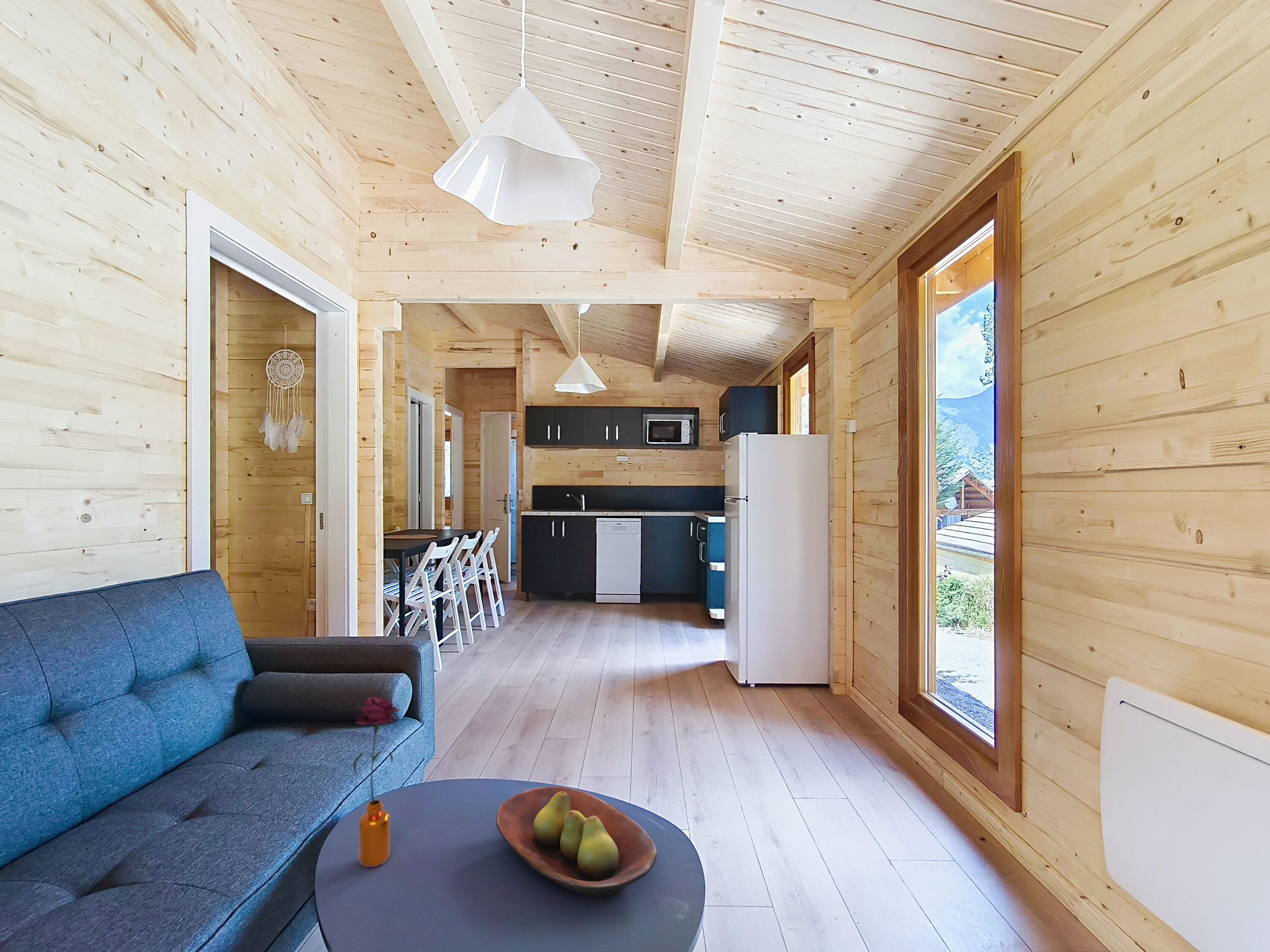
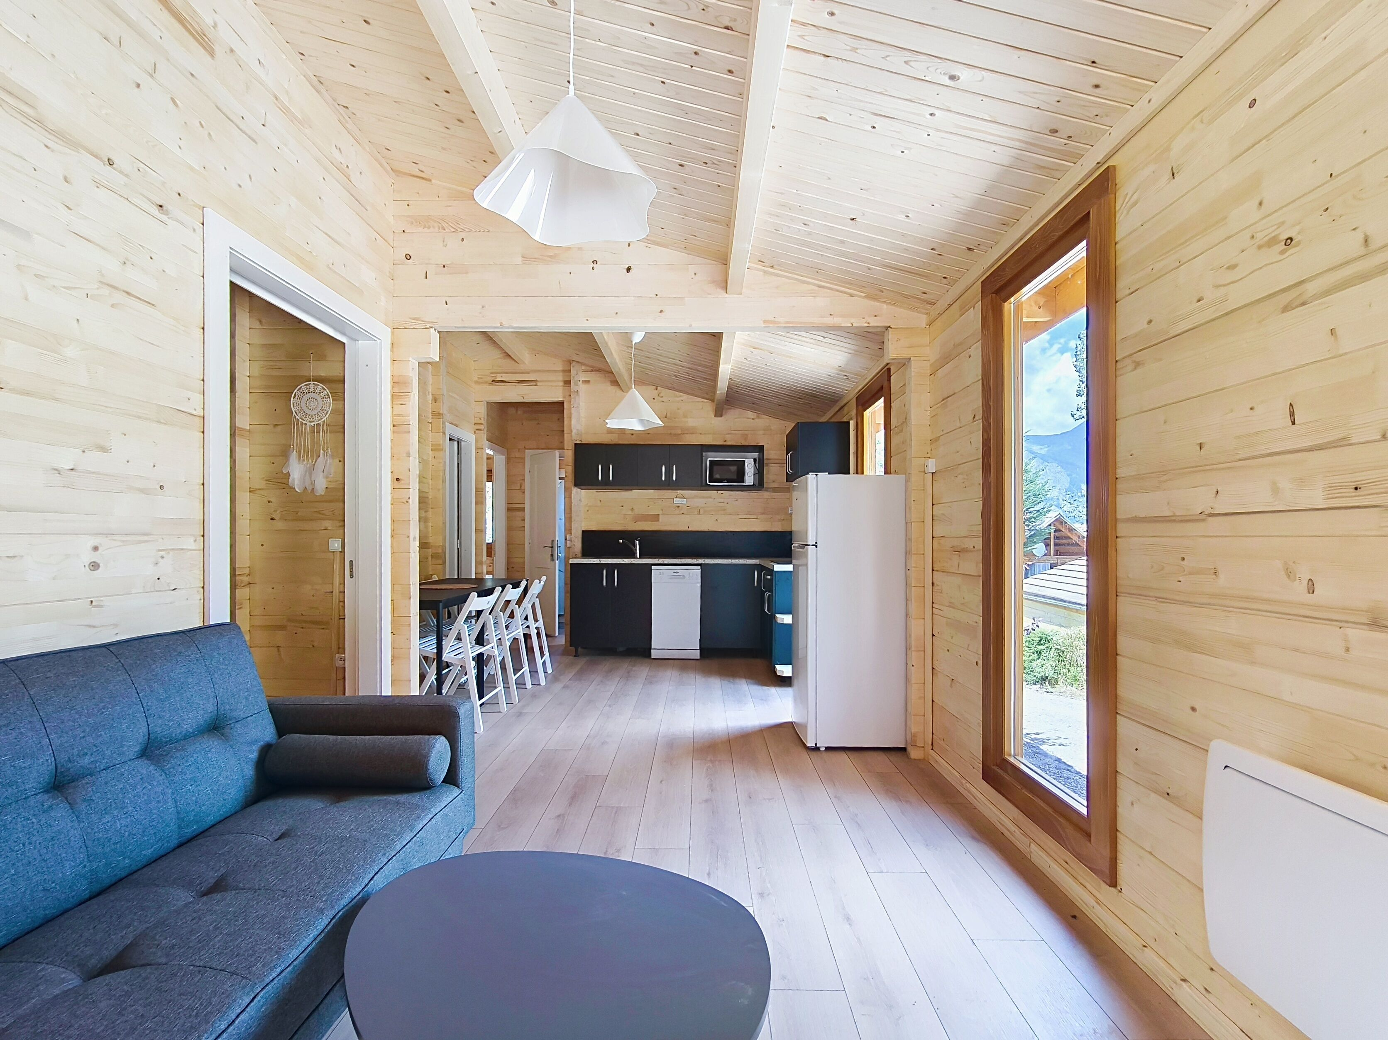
- flower [353,697,401,867]
- fruit bowl [496,786,657,898]
